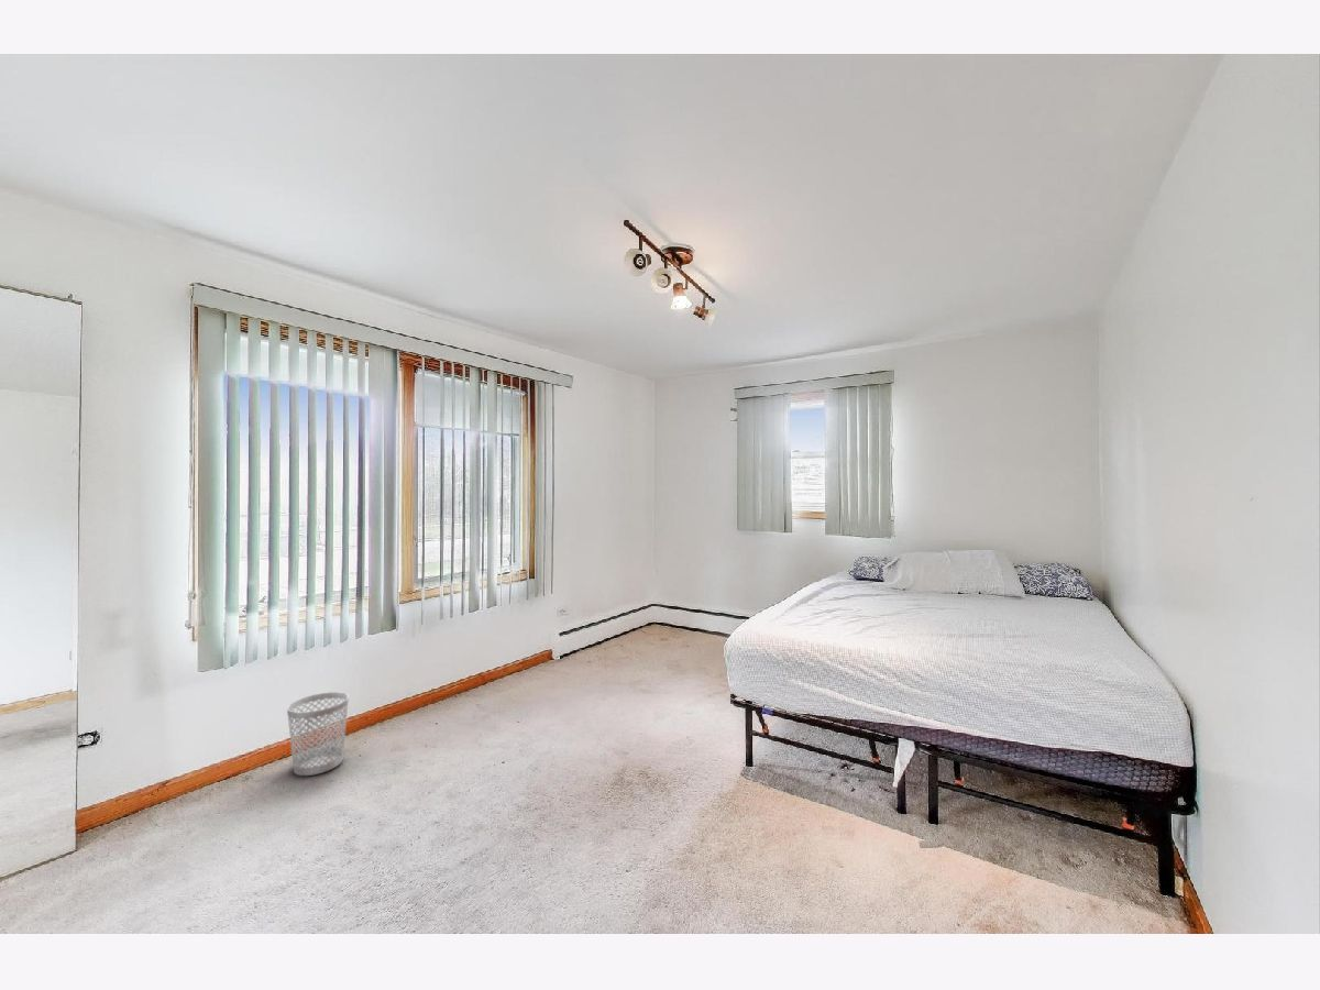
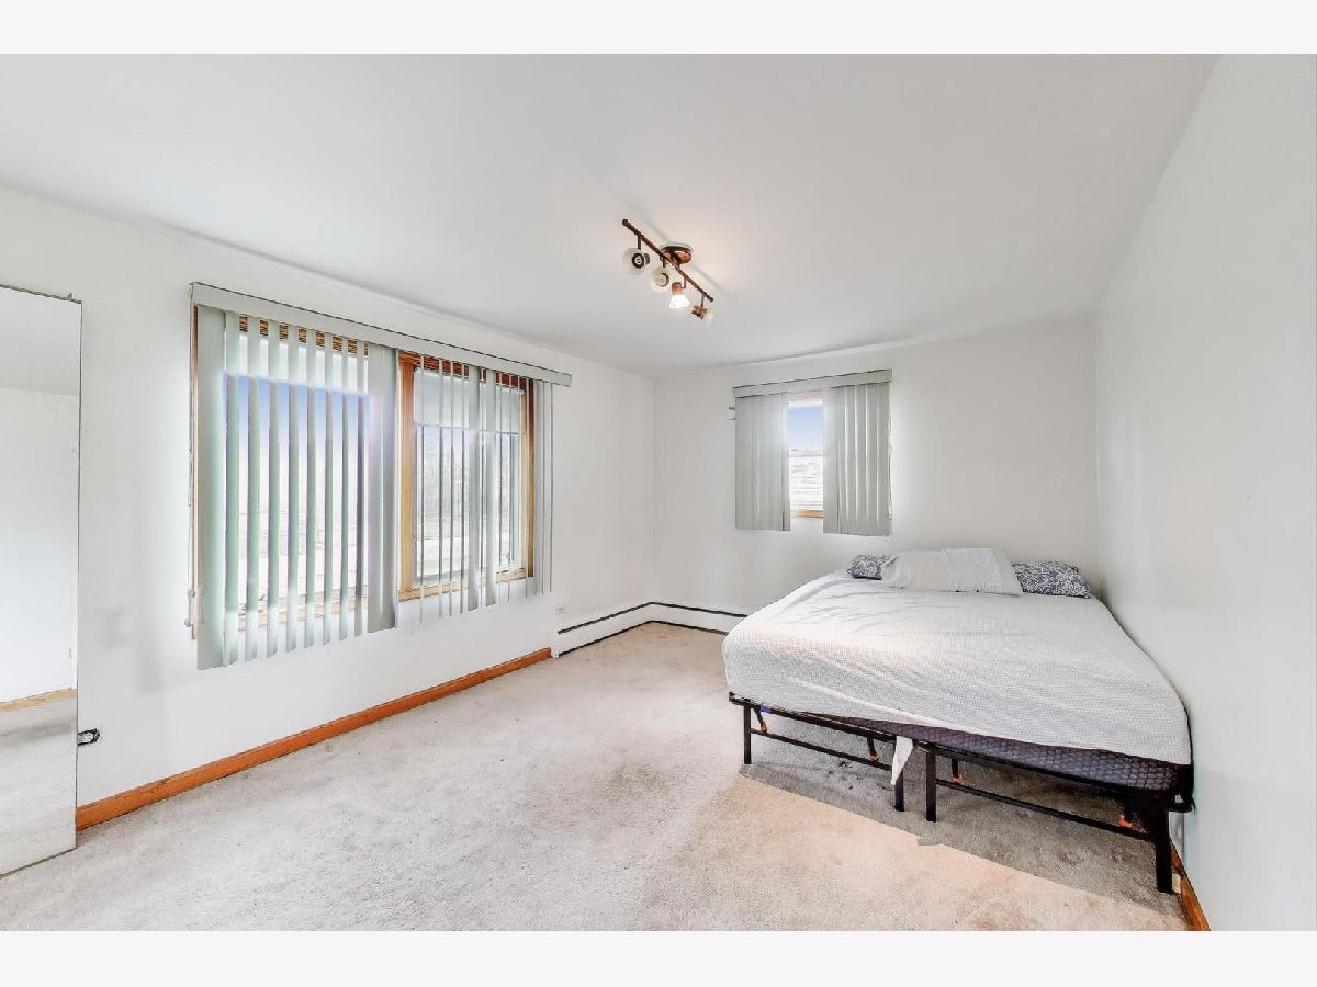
- wastebasket [286,691,350,777]
